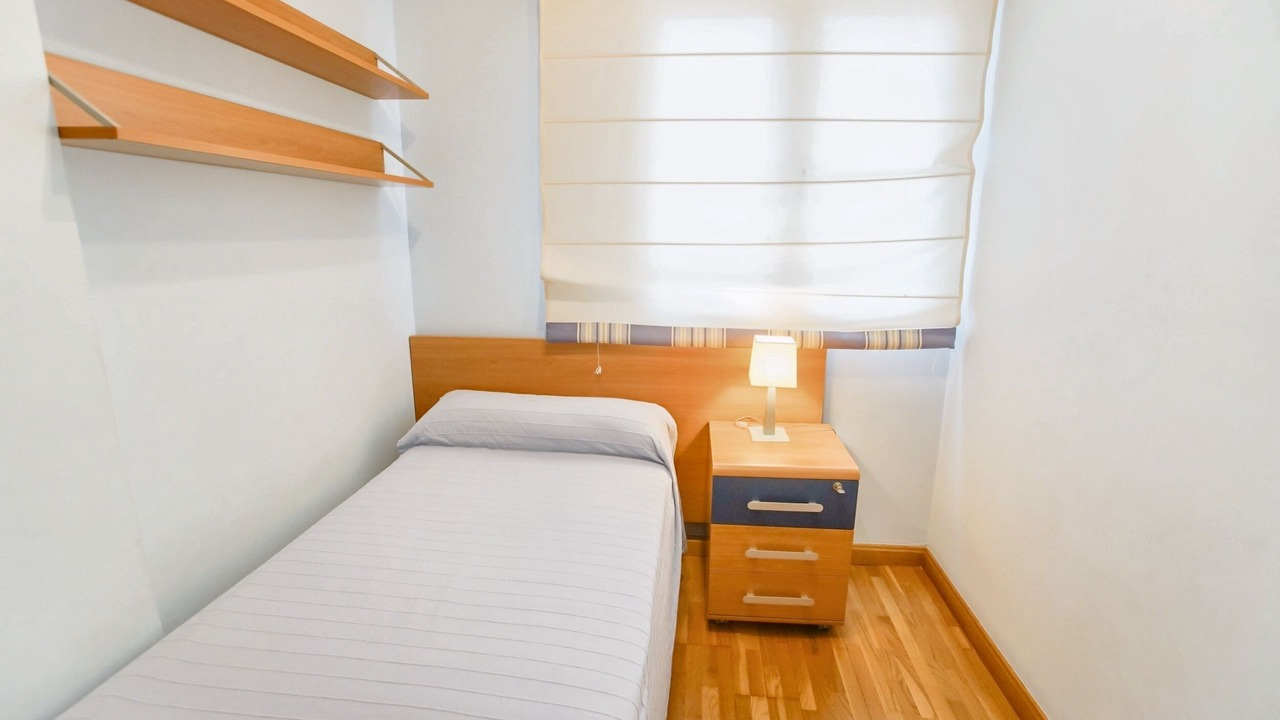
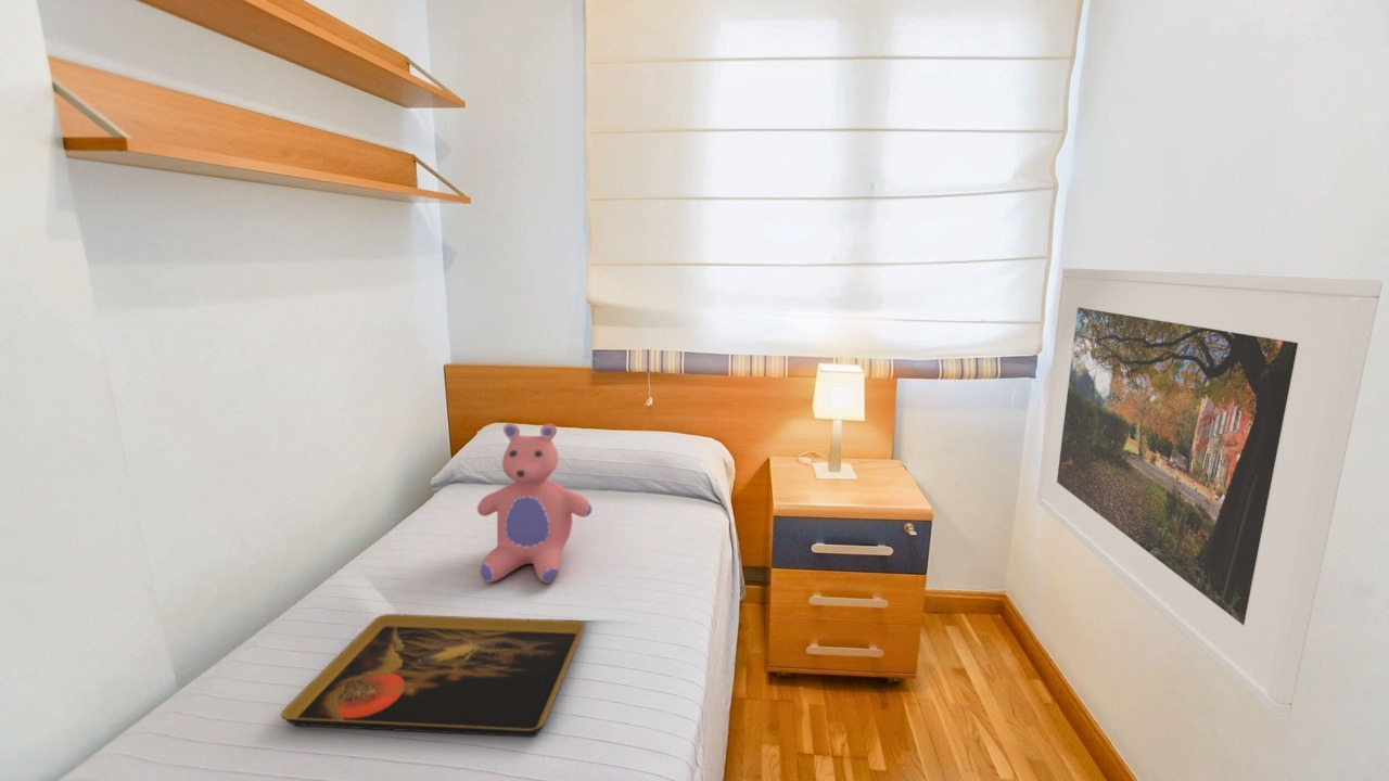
+ teddy bear [476,422,592,584]
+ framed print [1035,268,1384,717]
+ decorative tray [280,613,586,739]
